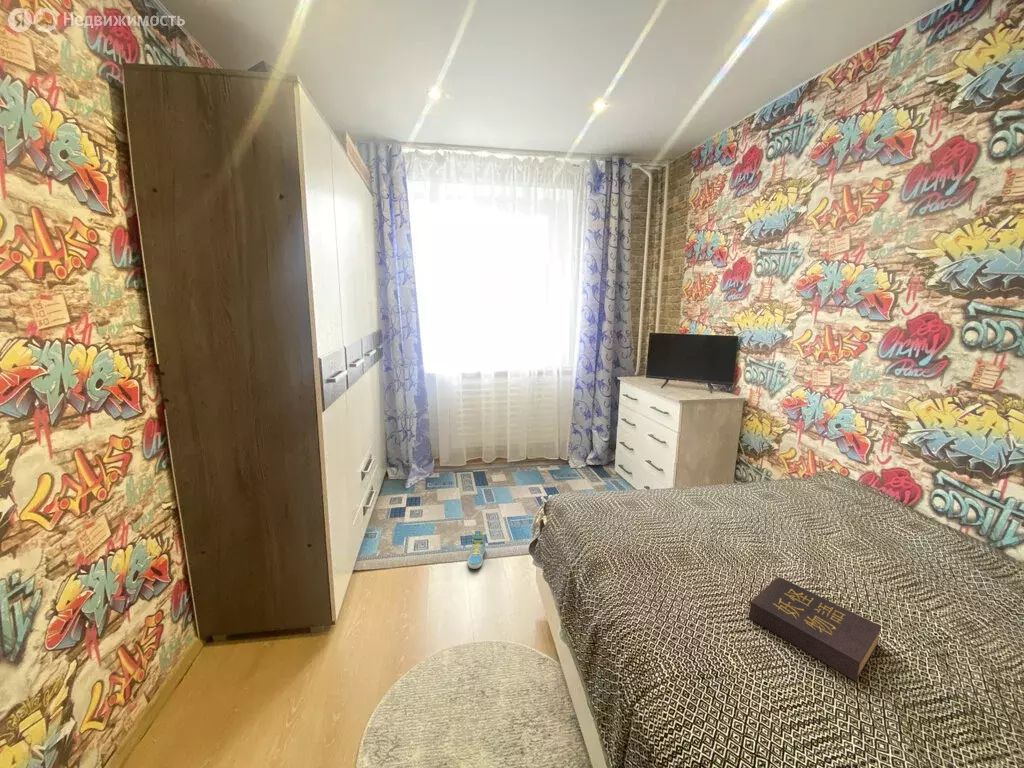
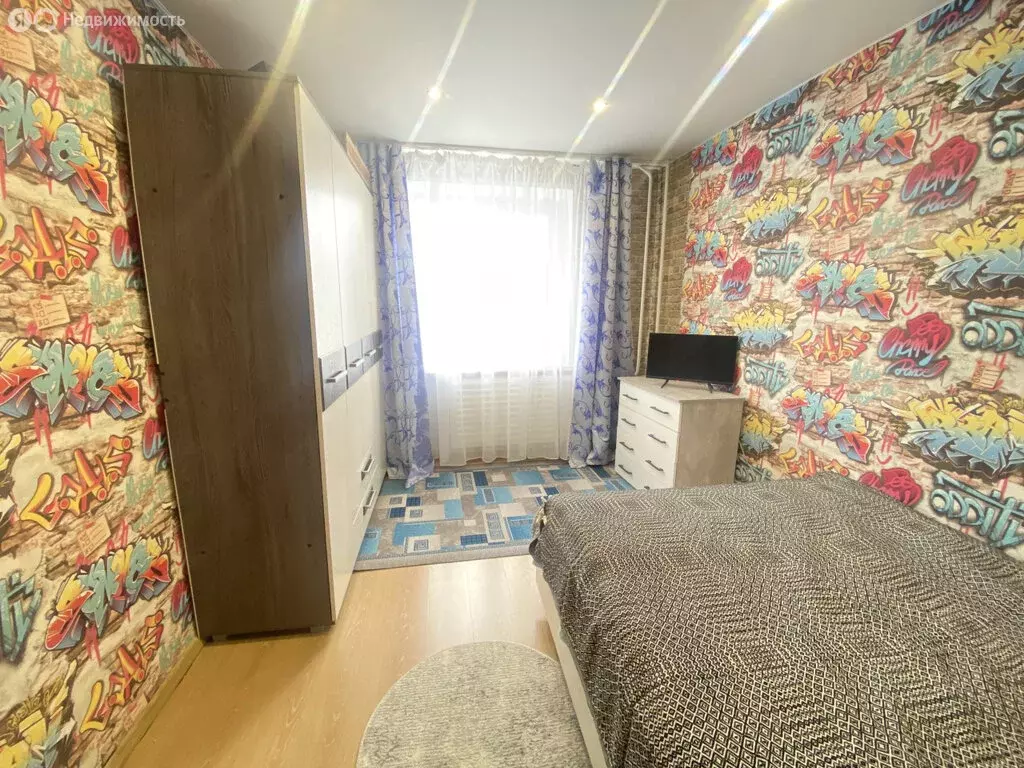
- sneaker [467,530,487,570]
- hardback book [748,576,883,682]
